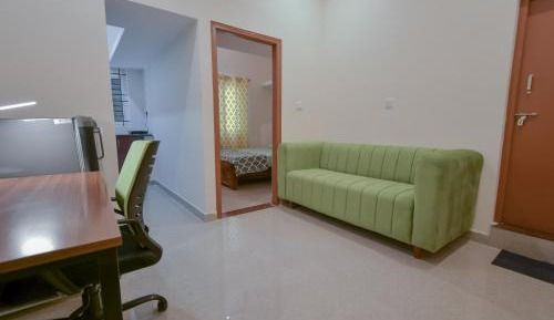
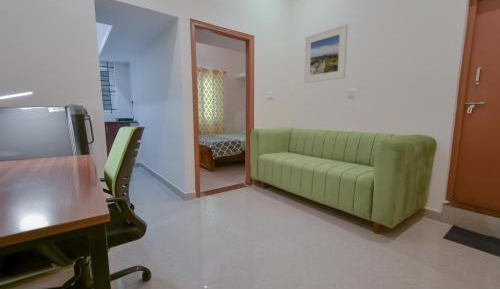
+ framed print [303,23,349,84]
